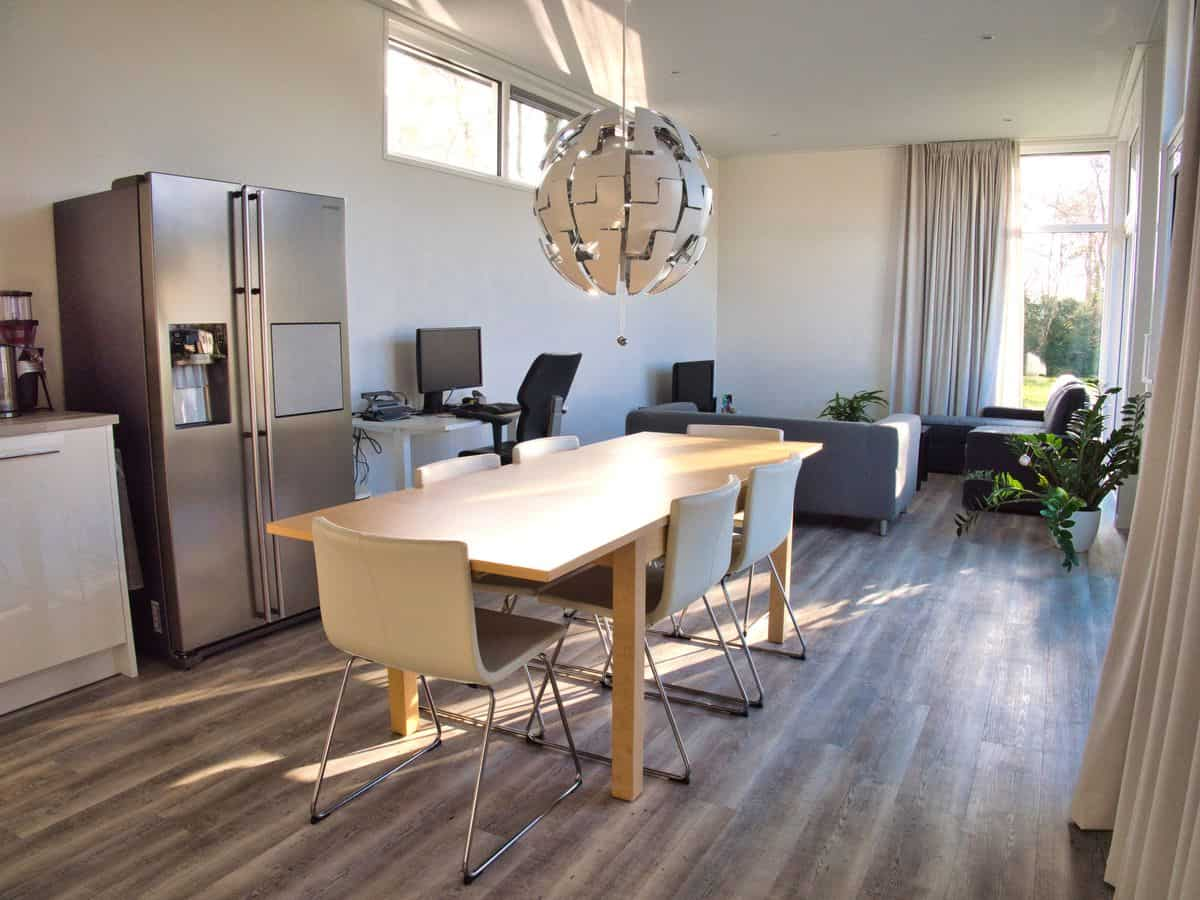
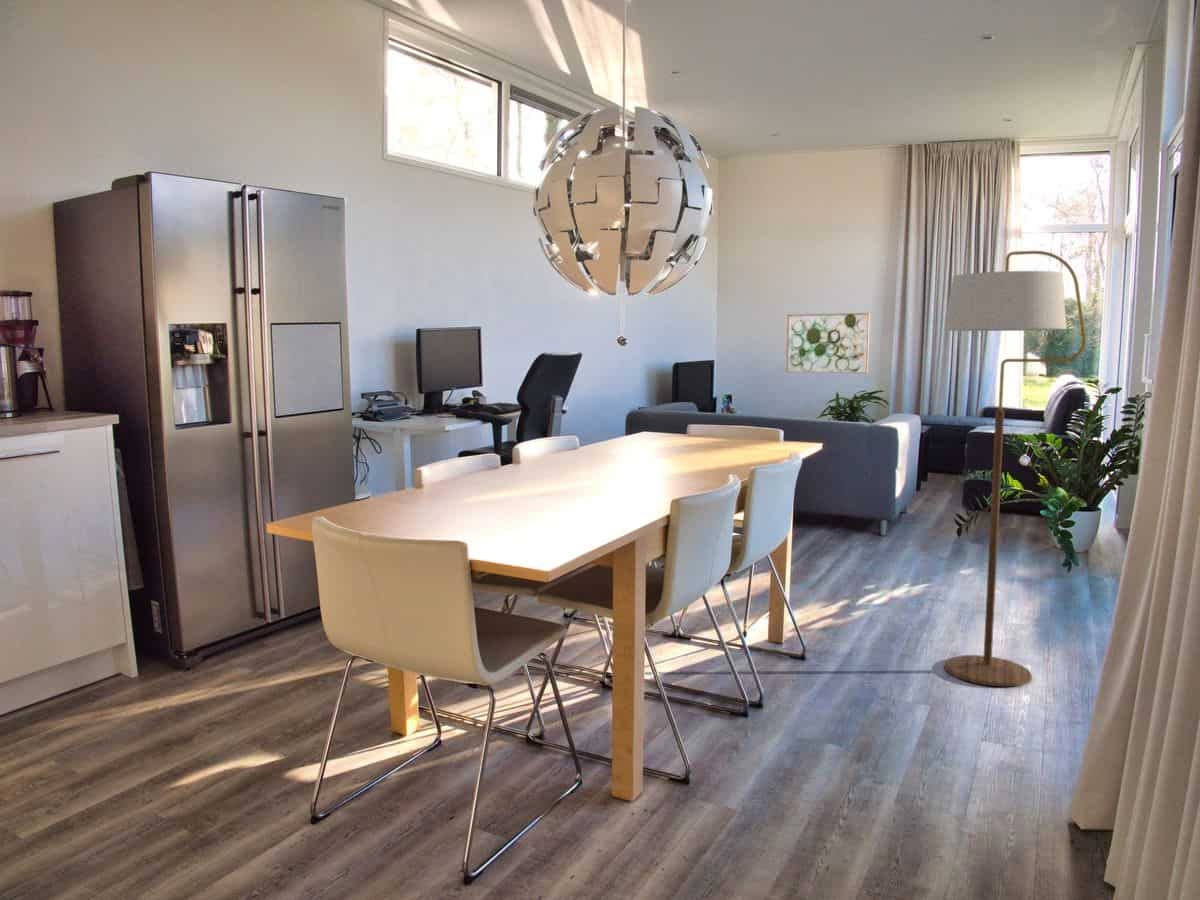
+ wall art [785,312,871,374]
+ floor lamp [943,250,1087,687]
